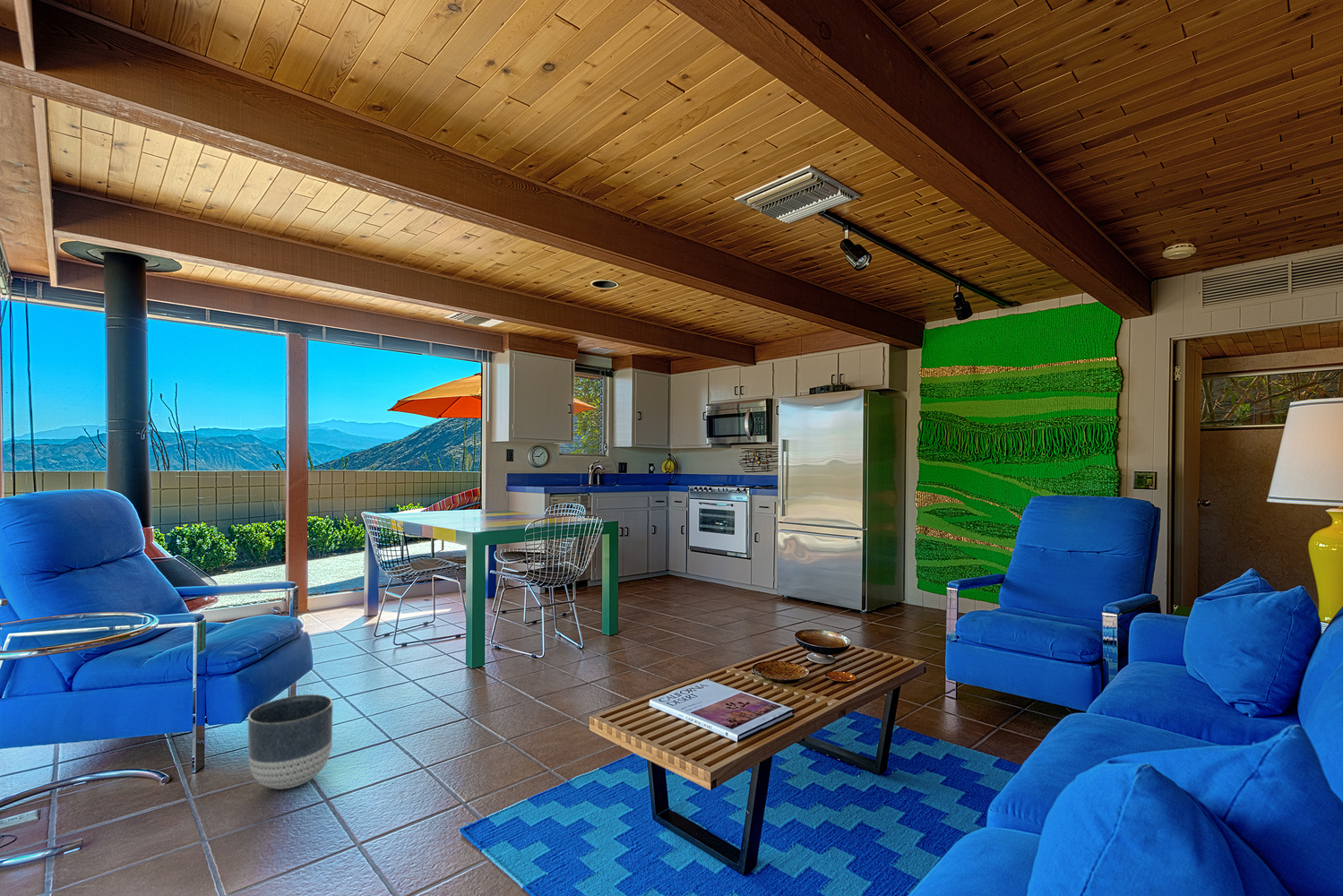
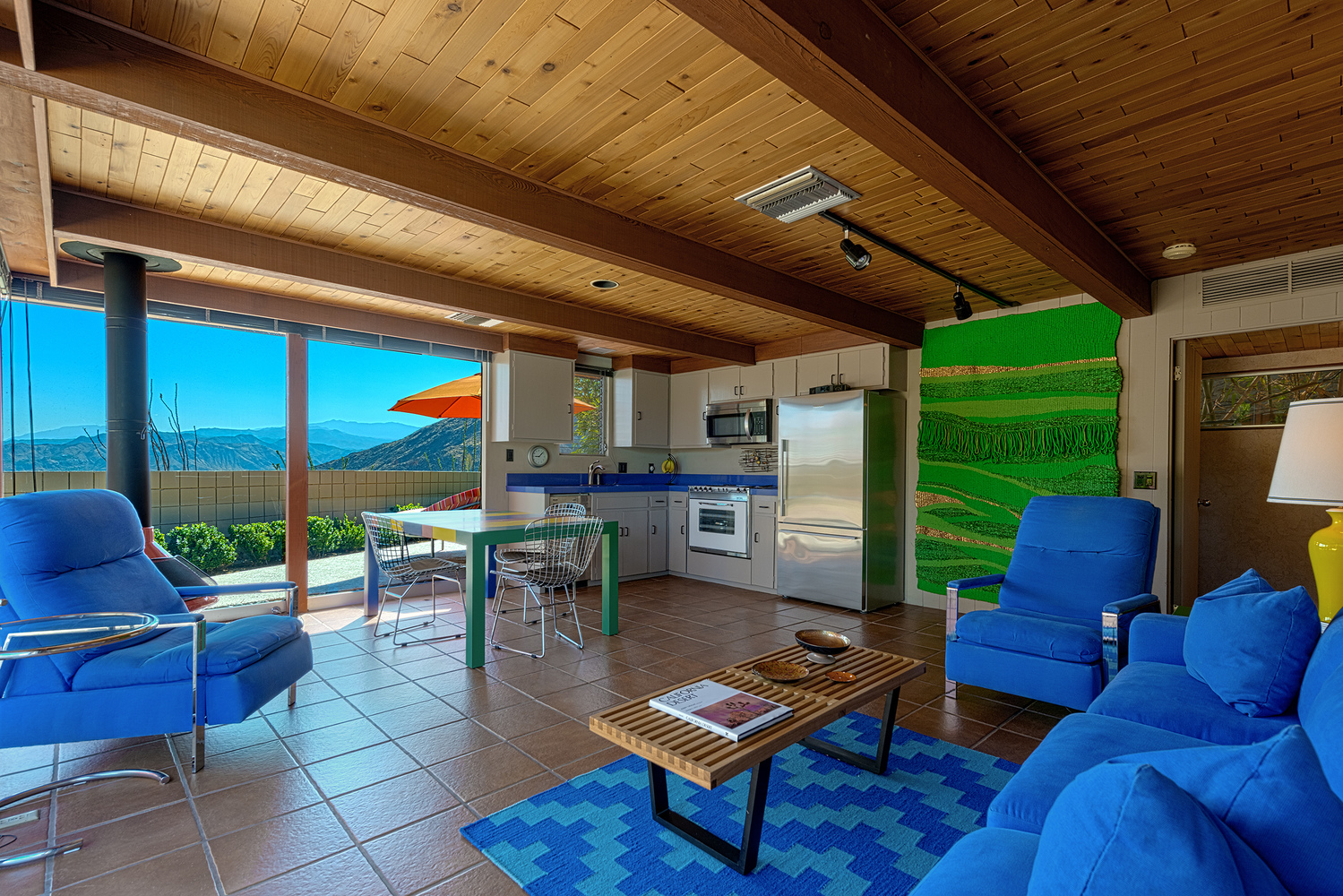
- planter [247,694,333,790]
